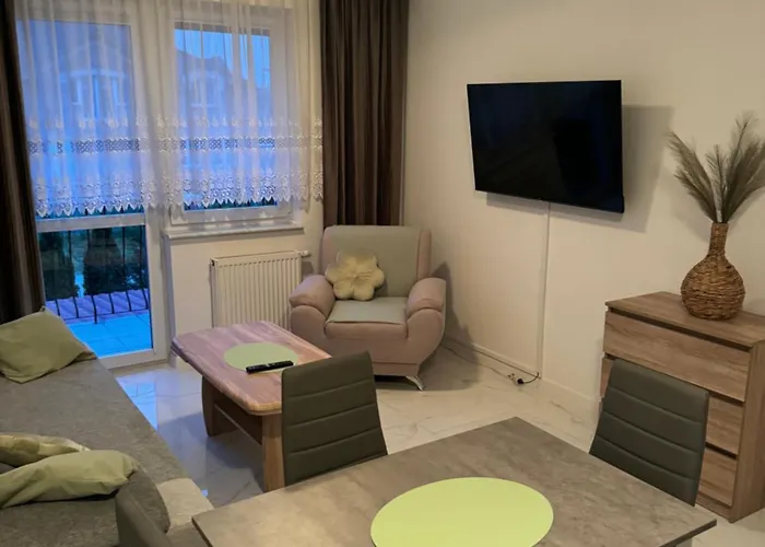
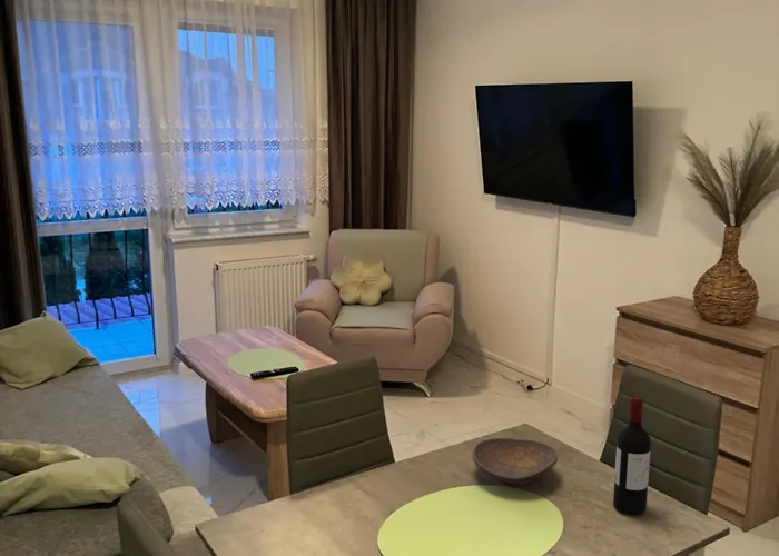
+ decorative bowl [471,437,559,486]
+ wine bottle [612,395,652,516]
